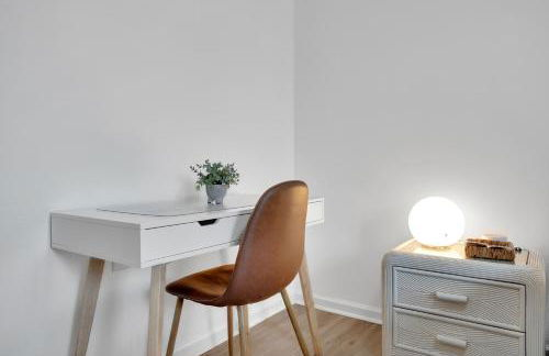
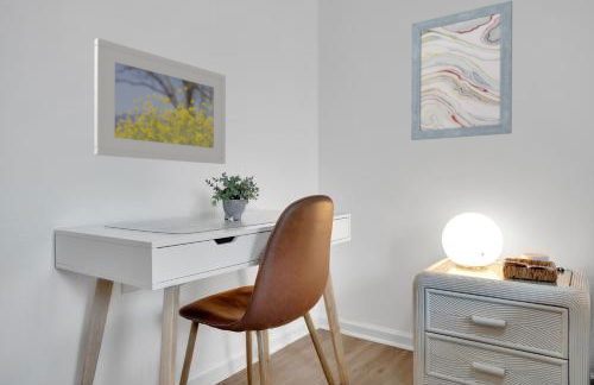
+ wall art [410,0,513,141]
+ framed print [94,37,227,165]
